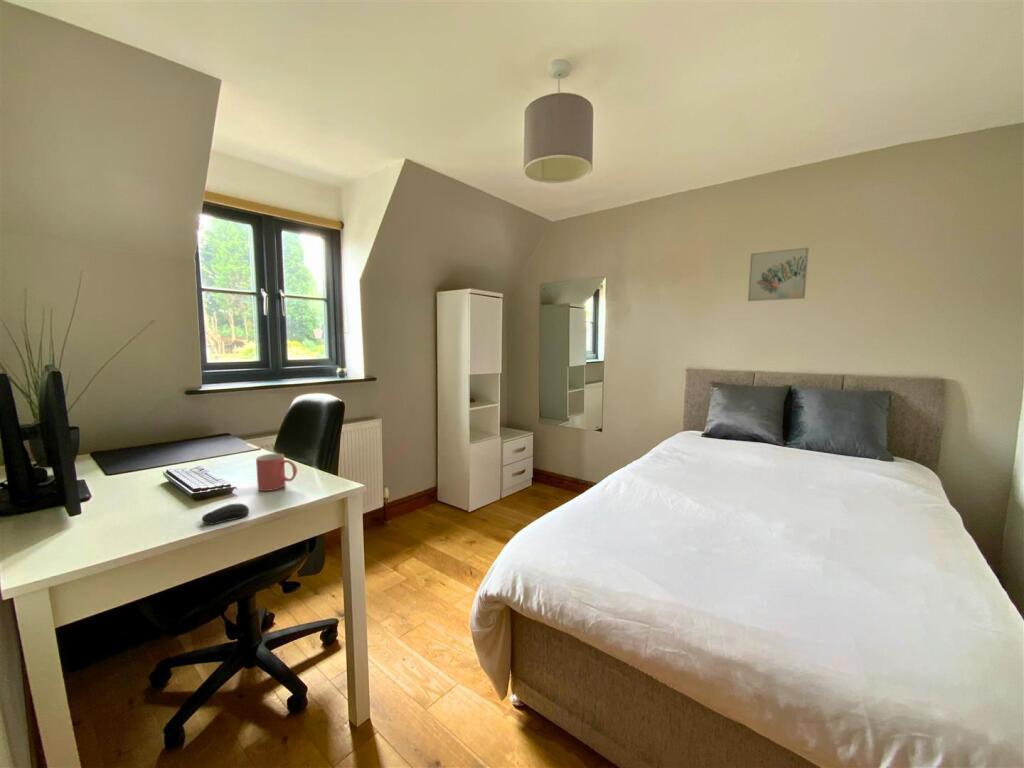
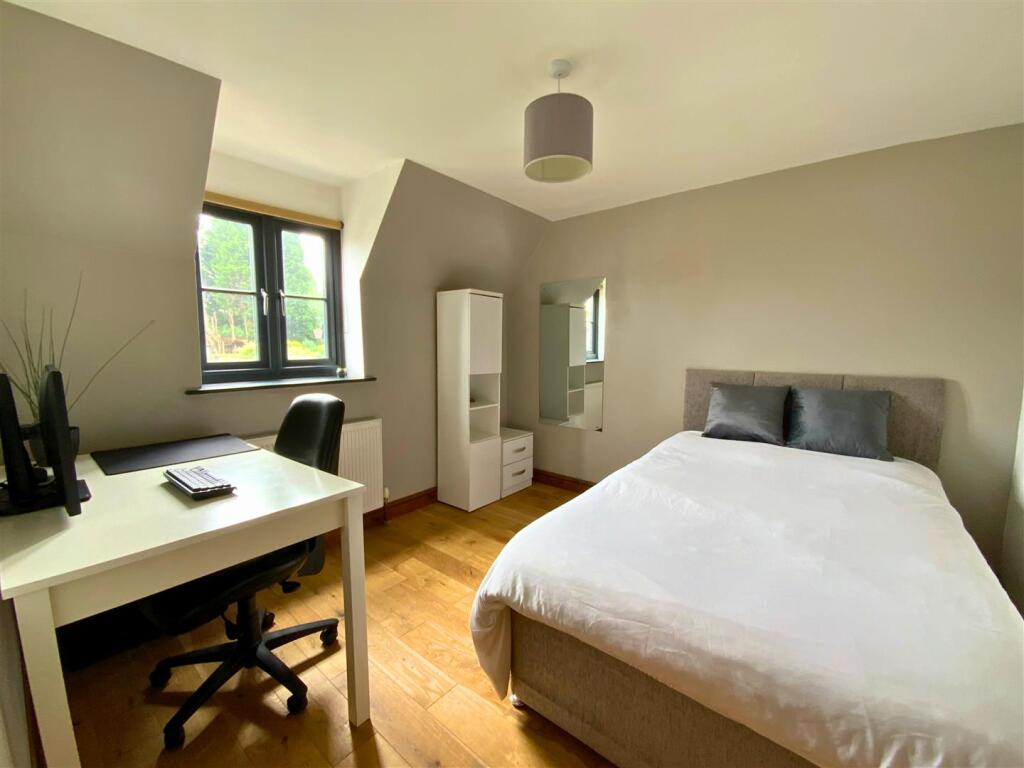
- computer mouse [201,503,250,526]
- mug [255,453,298,492]
- wall art [747,246,810,302]
